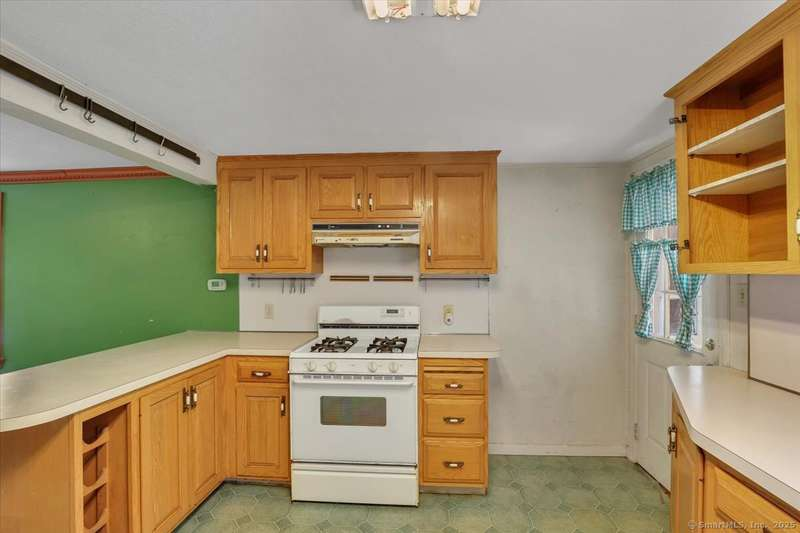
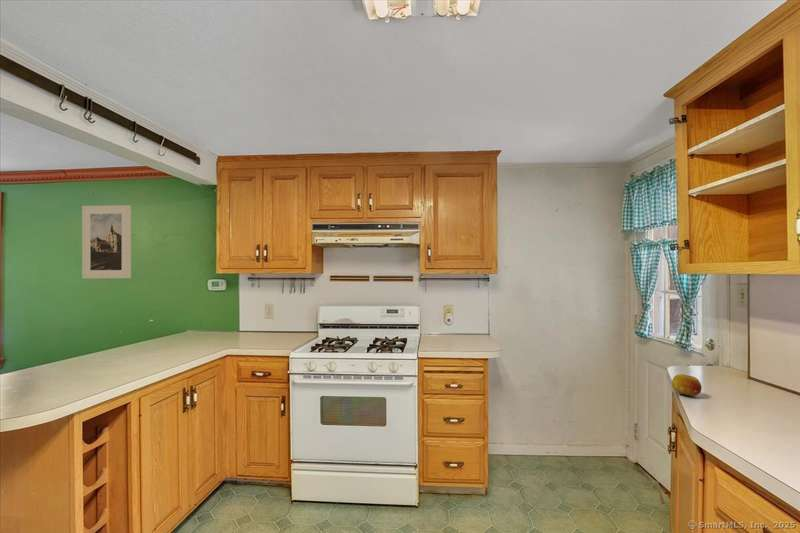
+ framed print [81,204,132,279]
+ fruit [671,373,702,397]
